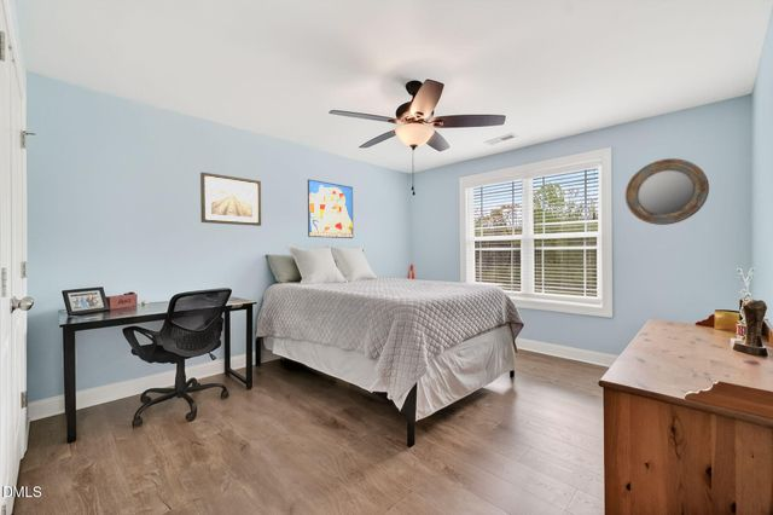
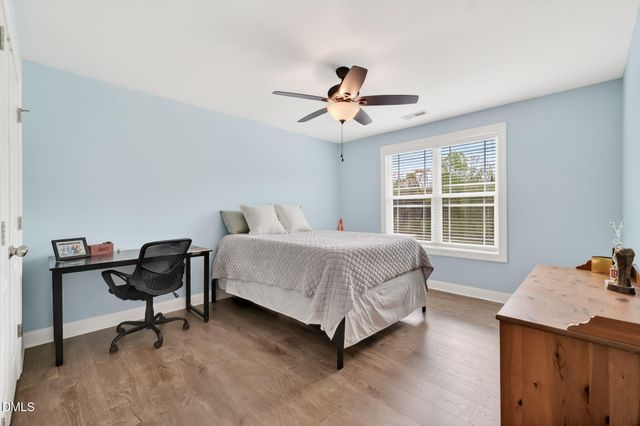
- wall art [199,172,262,227]
- home mirror [624,157,710,226]
- wall art [307,178,354,239]
